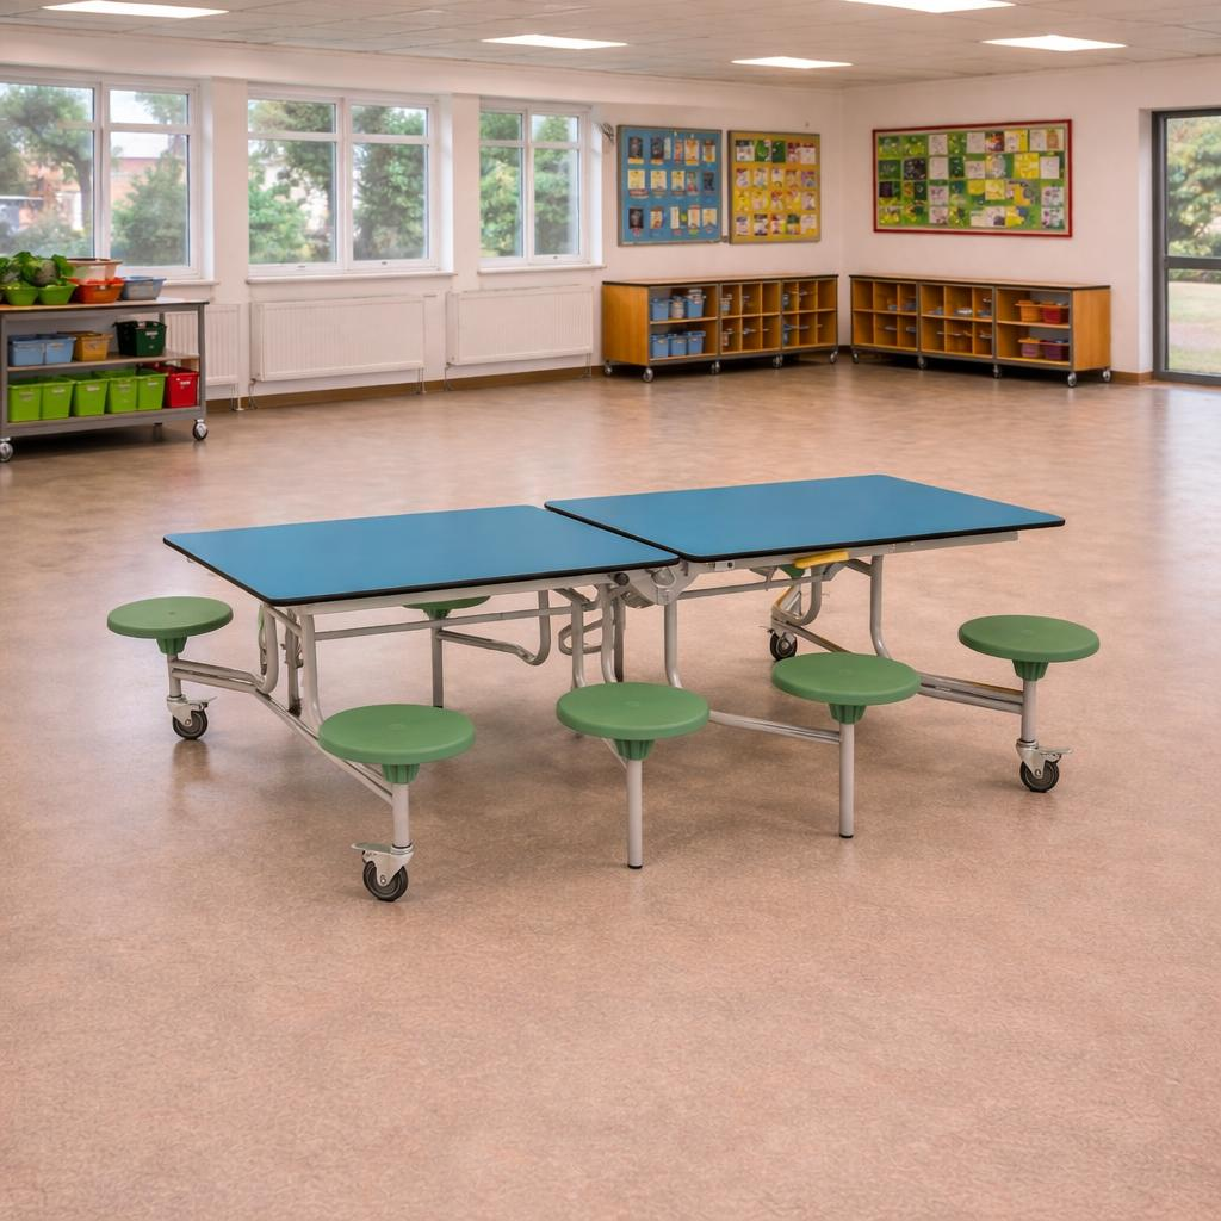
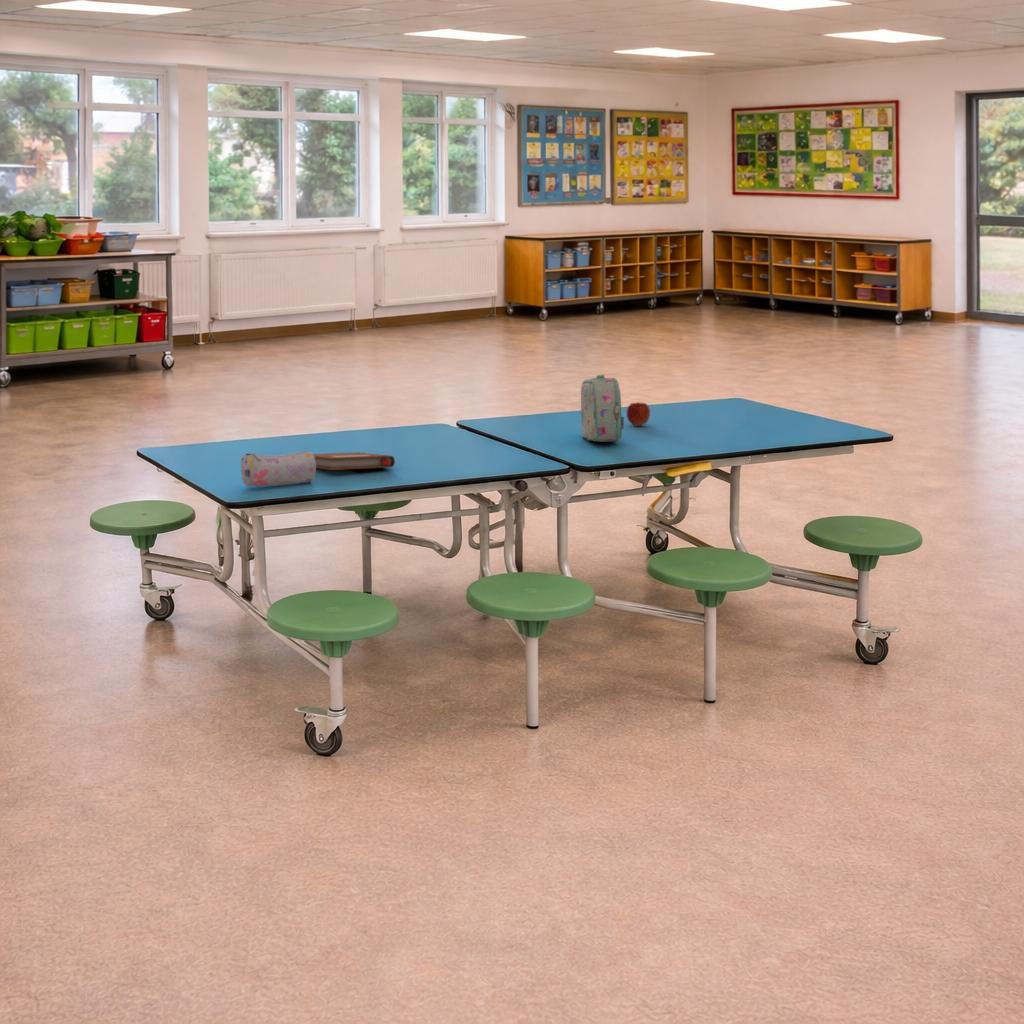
+ apple [625,401,651,427]
+ pencil case [240,450,317,488]
+ notebook [312,451,396,471]
+ lunch box [580,374,625,443]
